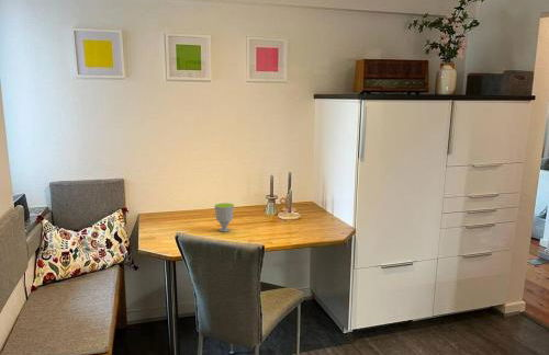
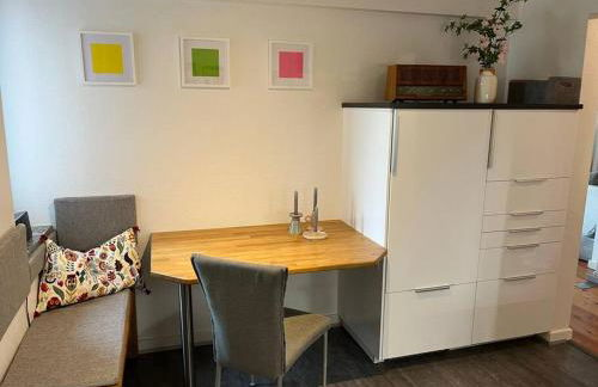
- cup [213,202,235,232]
